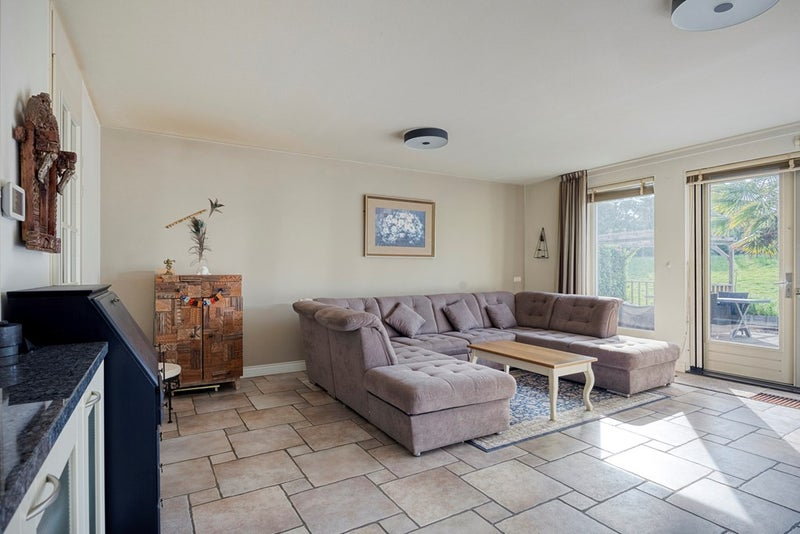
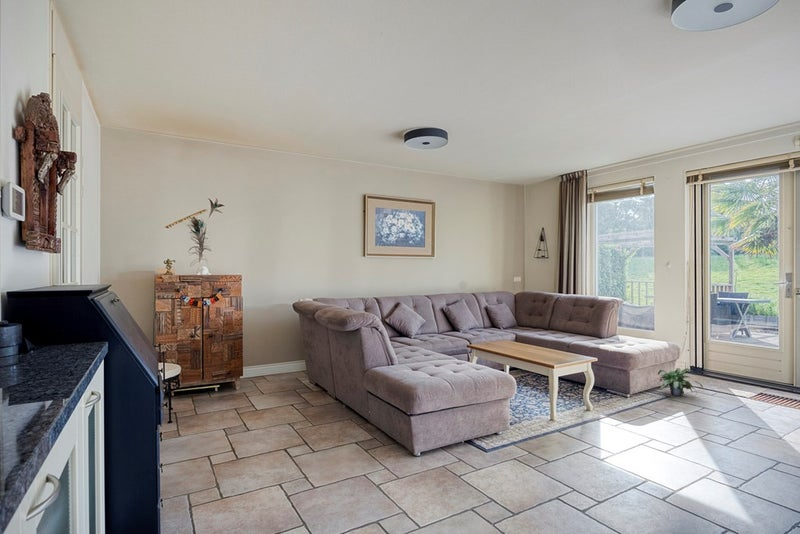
+ potted plant [657,367,704,396]
